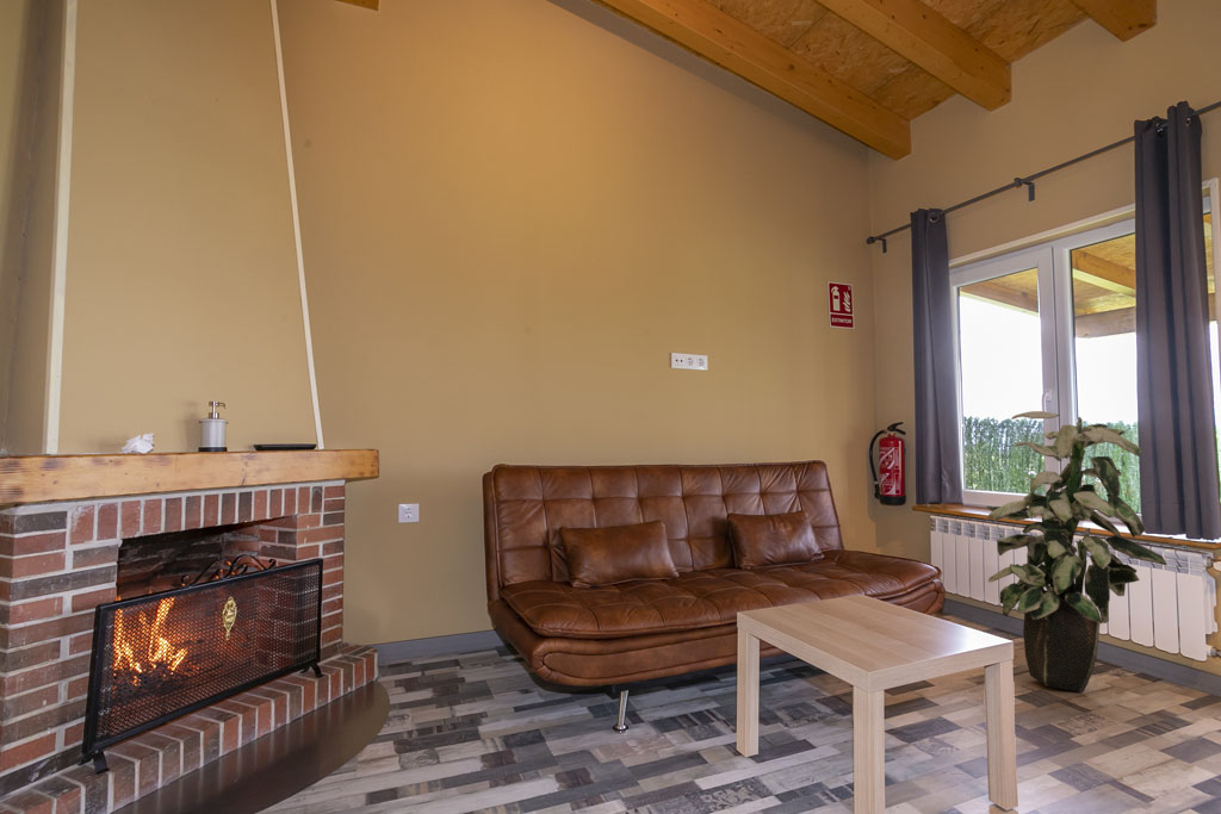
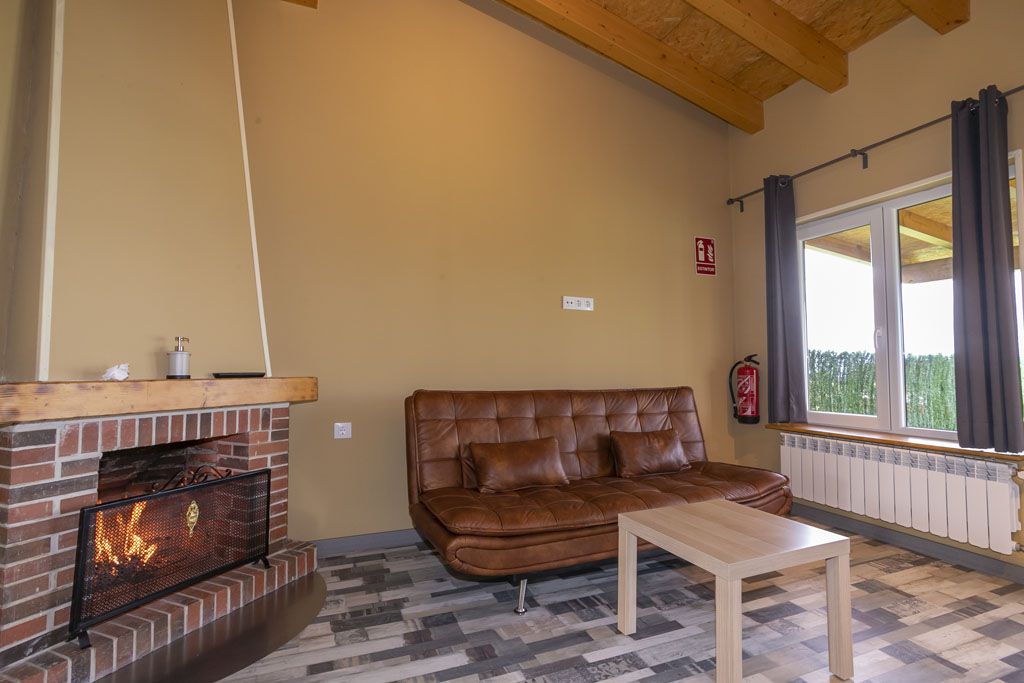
- indoor plant [985,410,1167,694]
